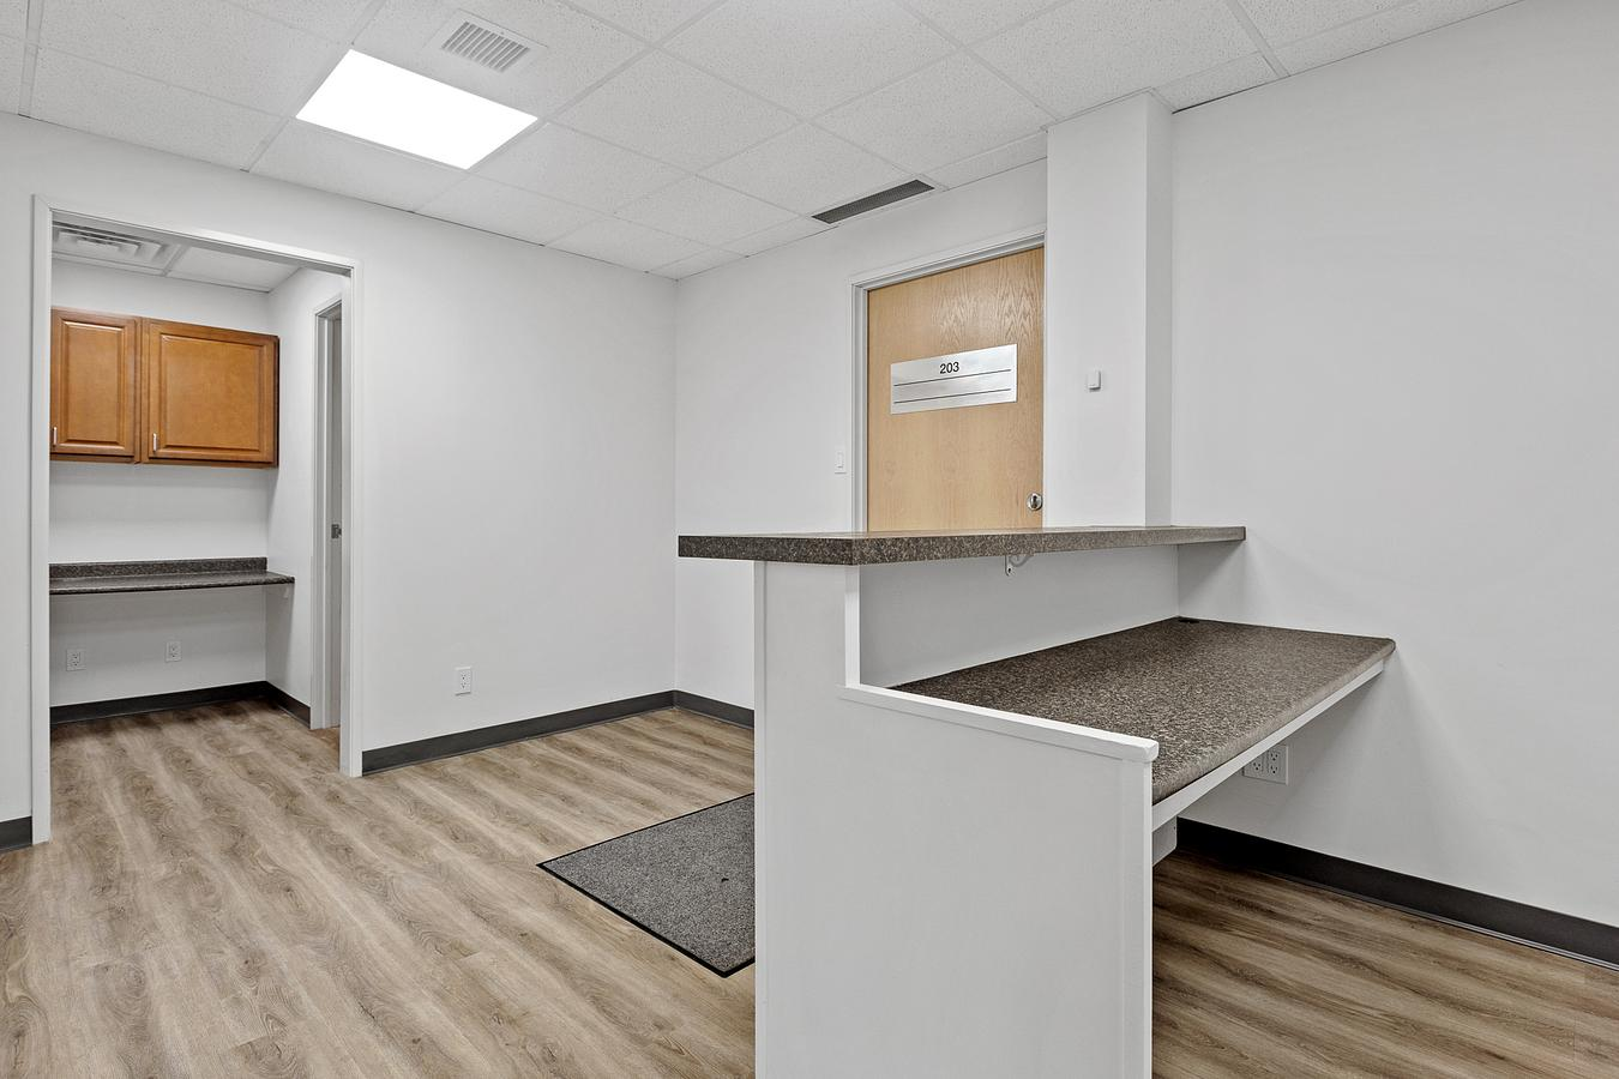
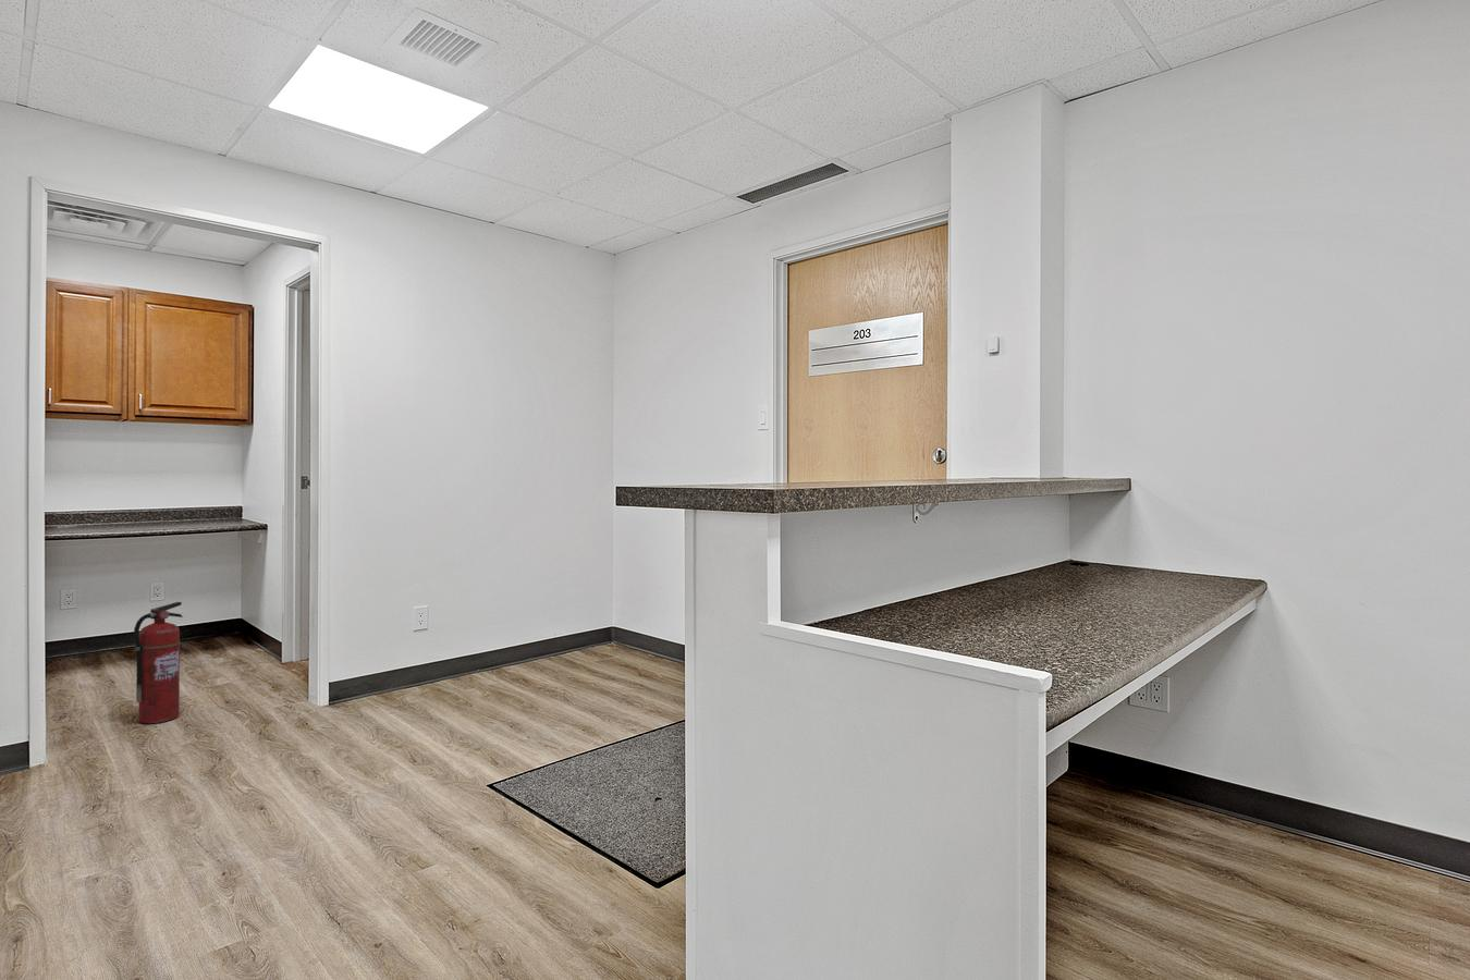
+ fire extinguisher [132,602,183,724]
